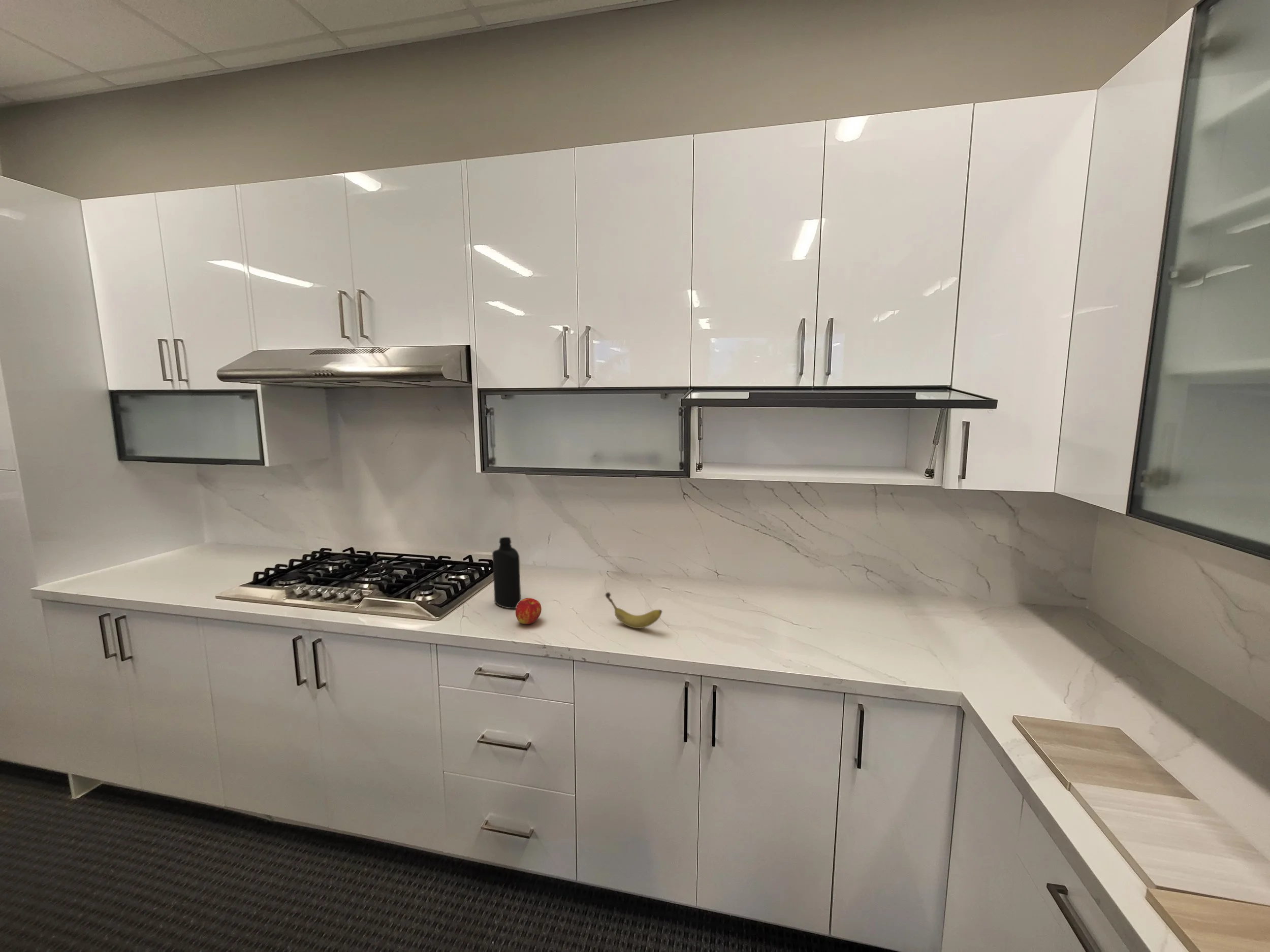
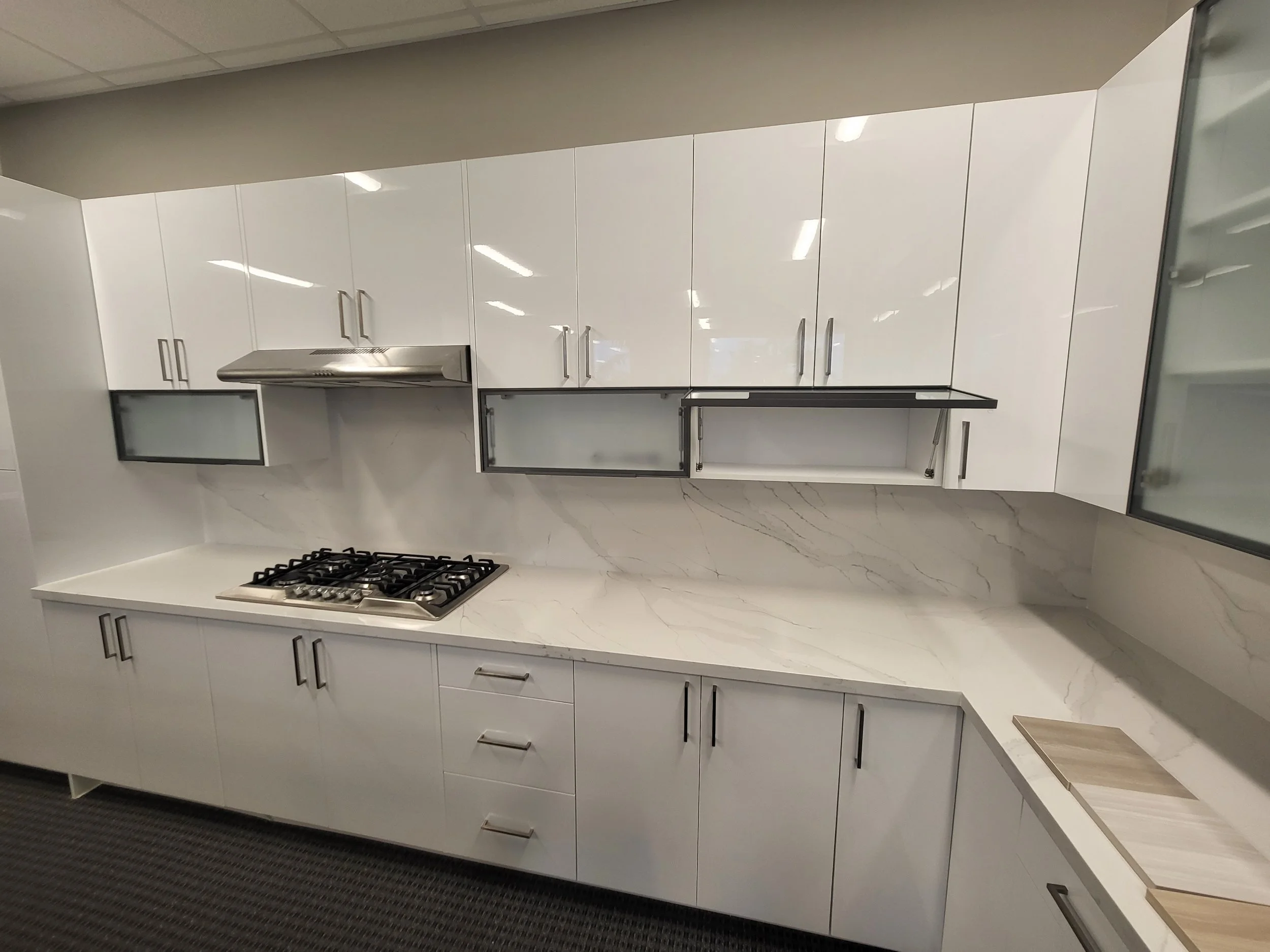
- bottle [492,537,521,609]
- apple [515,598,542,625]
- fruit [605,592,662,629]
